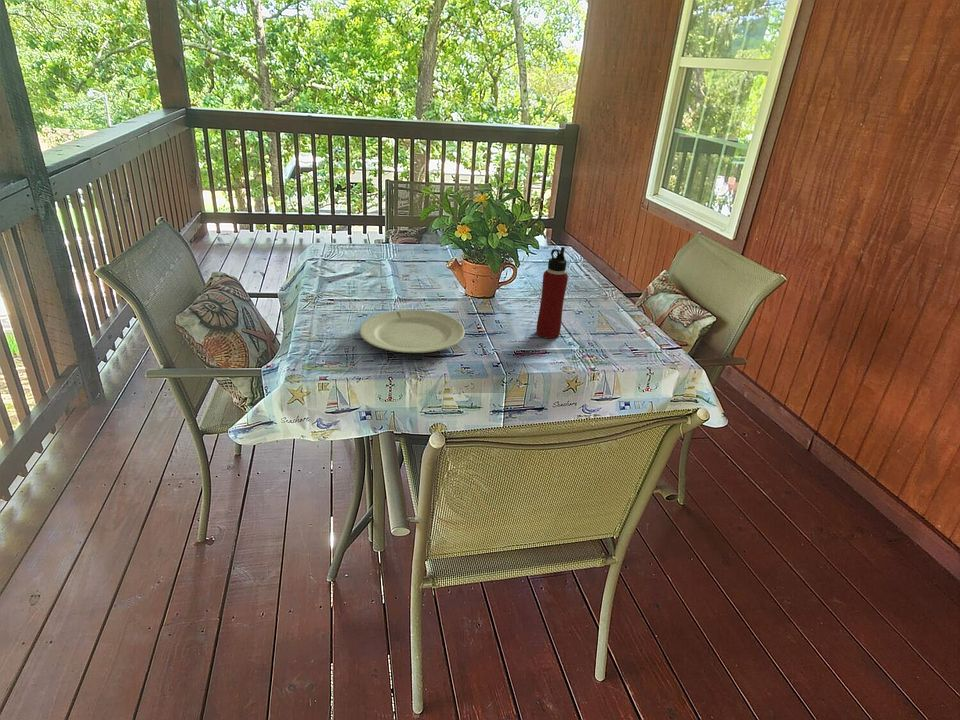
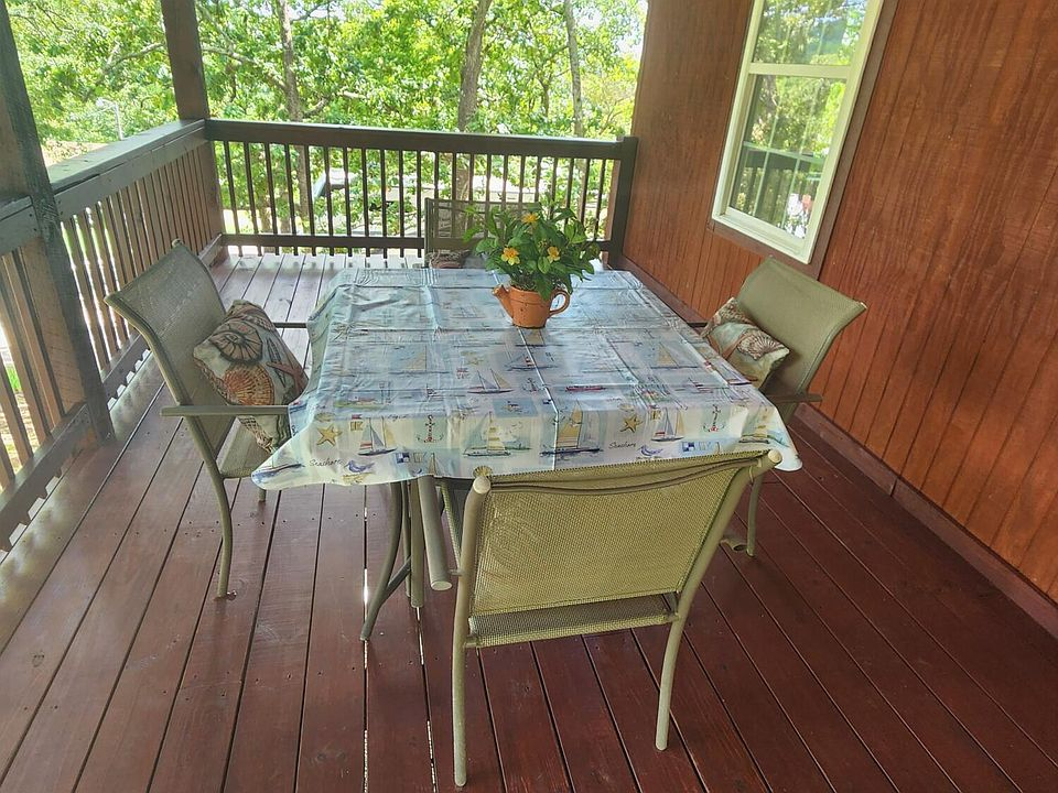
- chinaware [359,309,466,354]
- water bottle [535,246,569,339]
